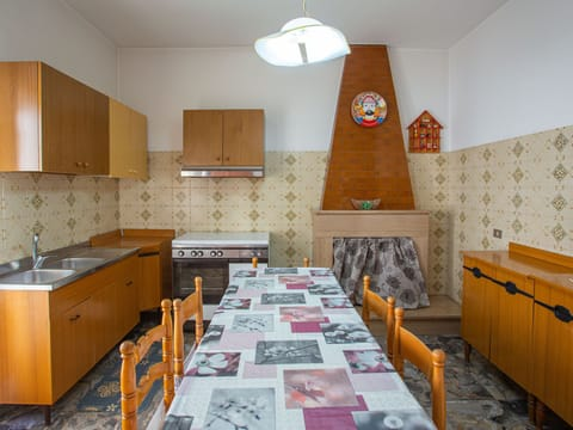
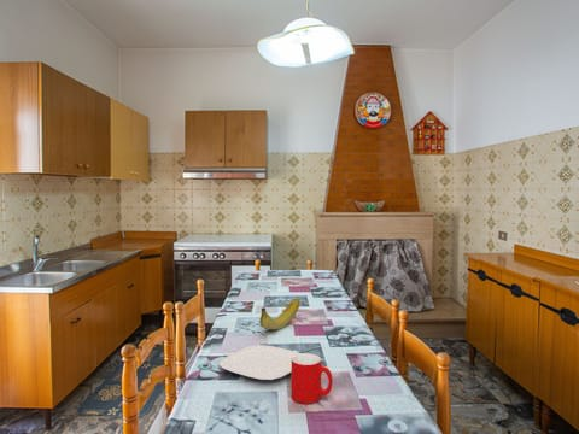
+ fruit [258,298,300,330]
+ plate [217,344,302,381]
+ cup [290,352,334,405]
